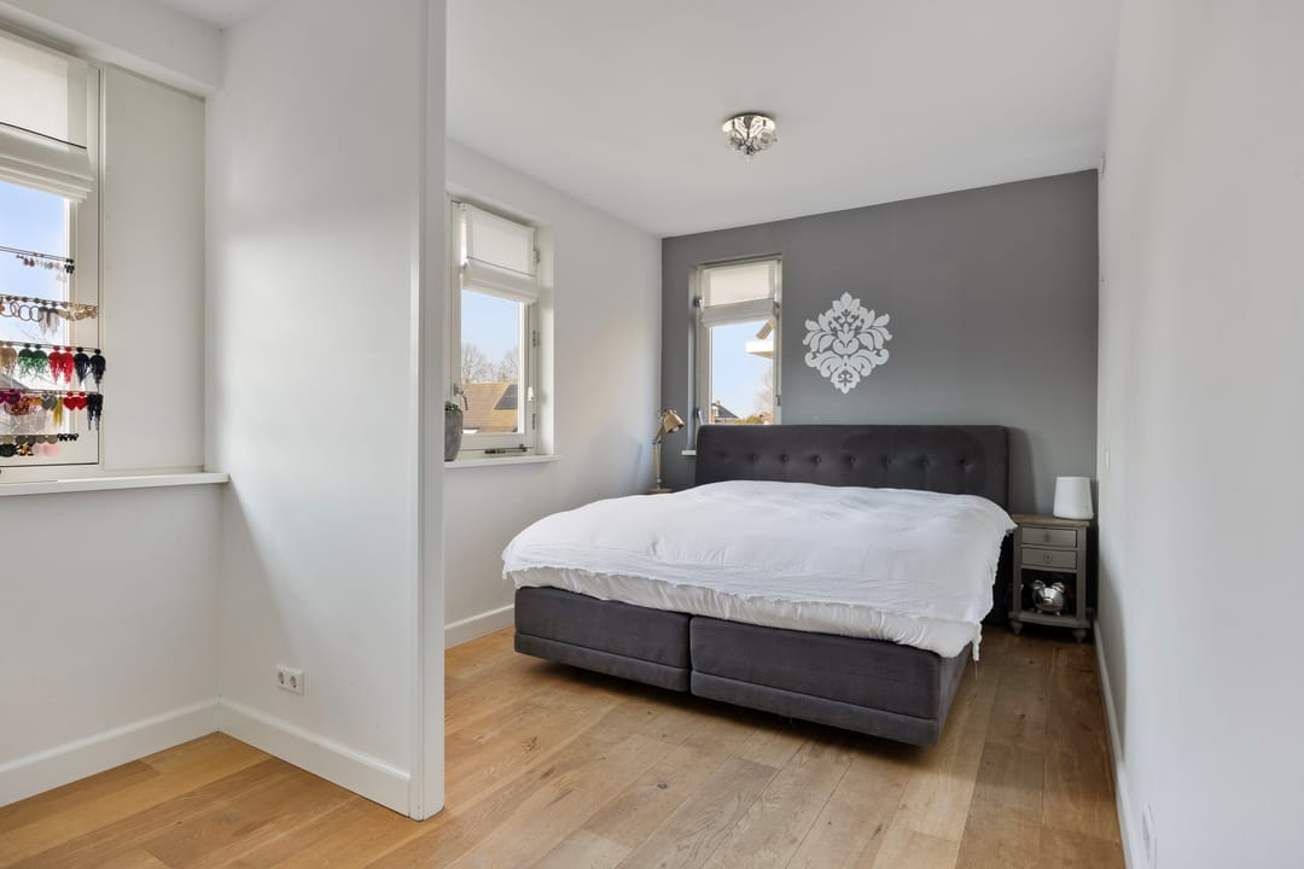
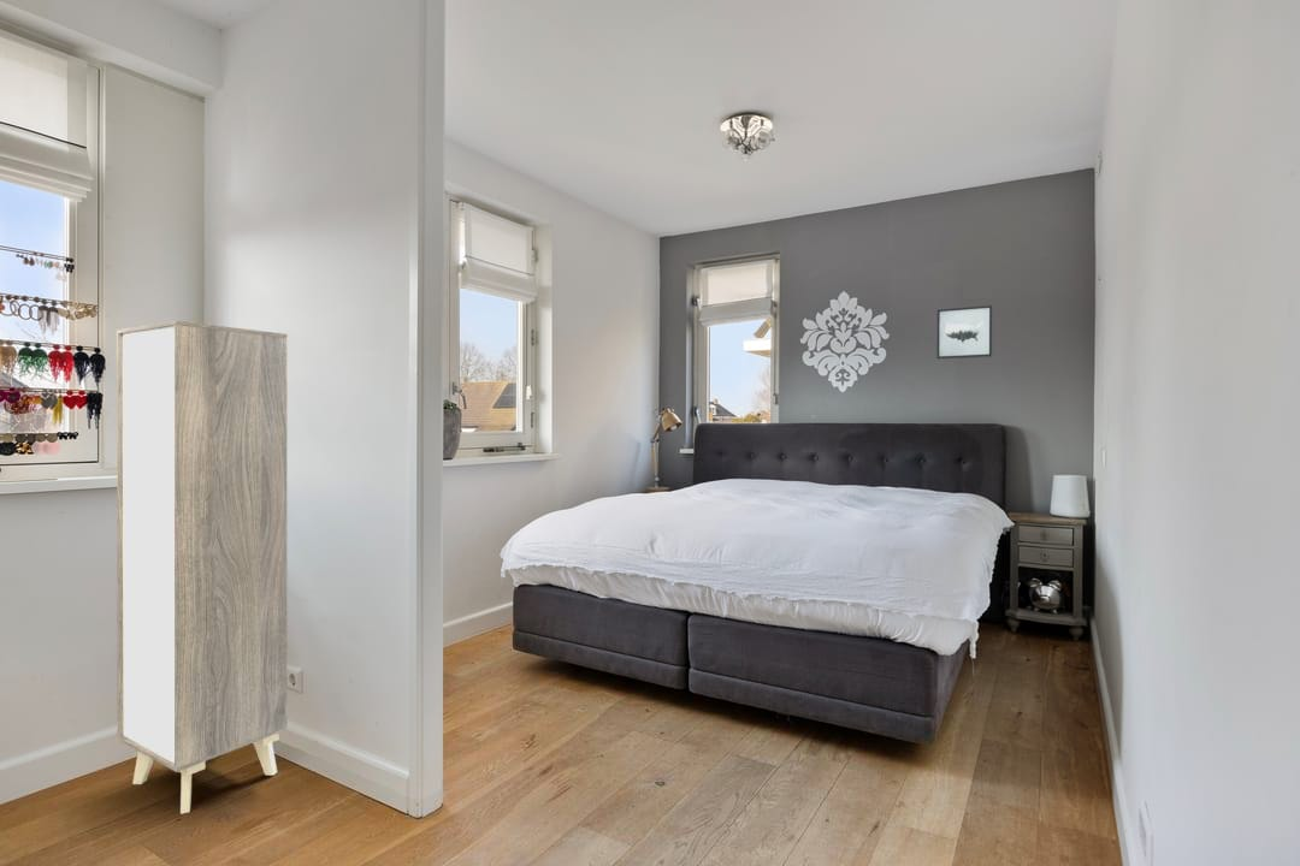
+ wall art [936,304,993,361]
+ cabinet [116,320,289,815]
